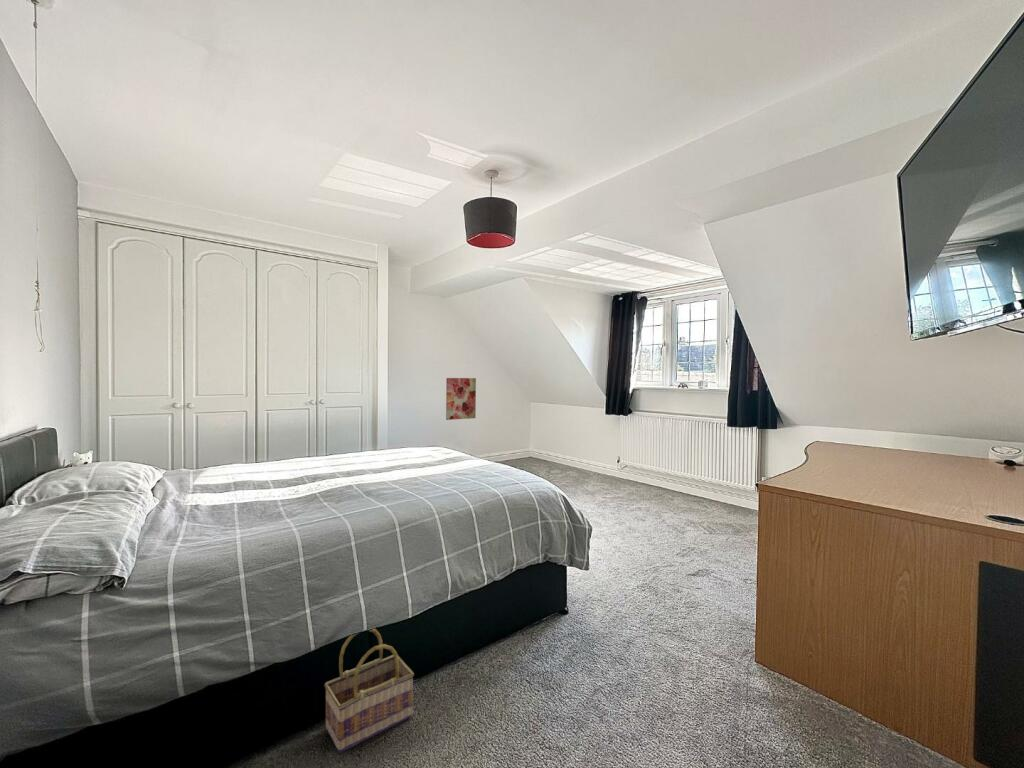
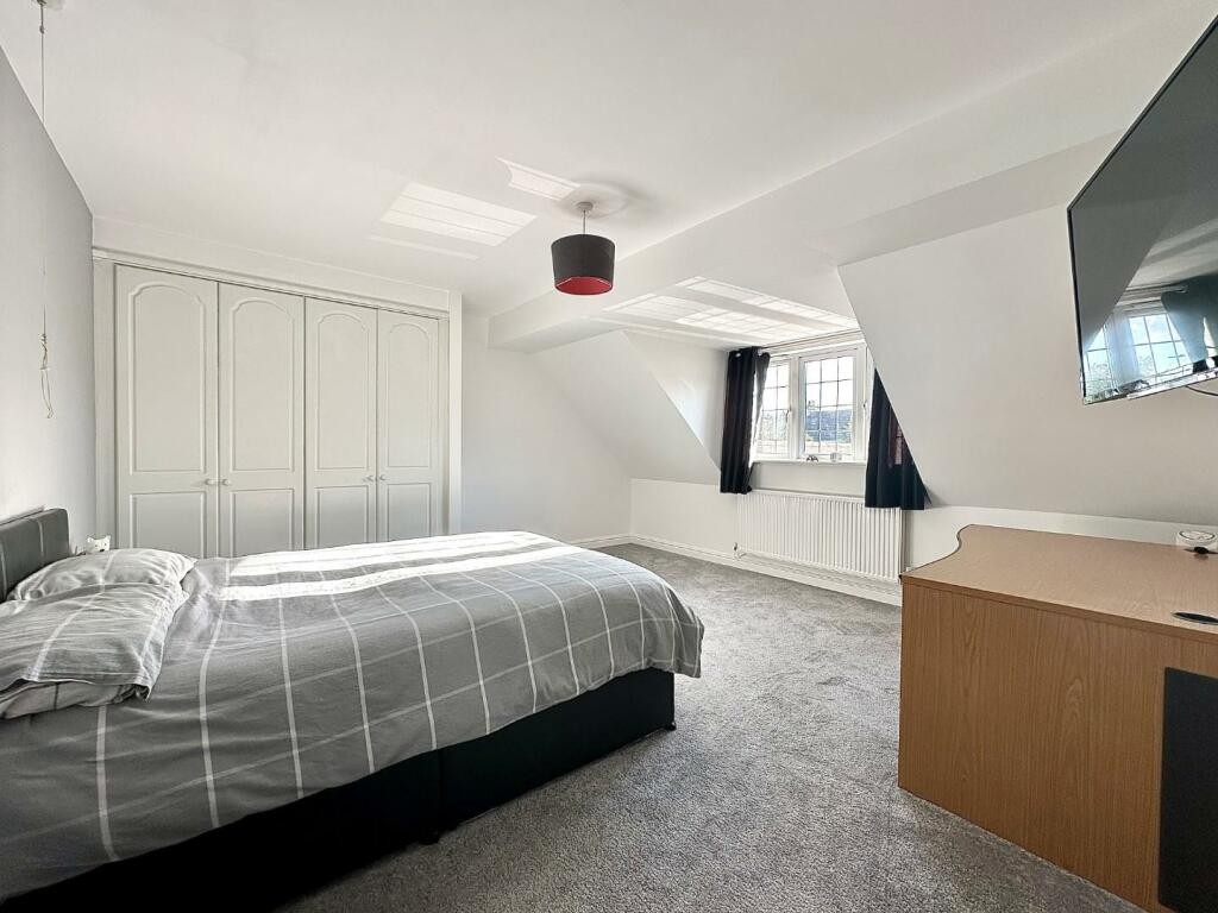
- wall art [445,377,477,421]
- basket [323,628,415,754]
